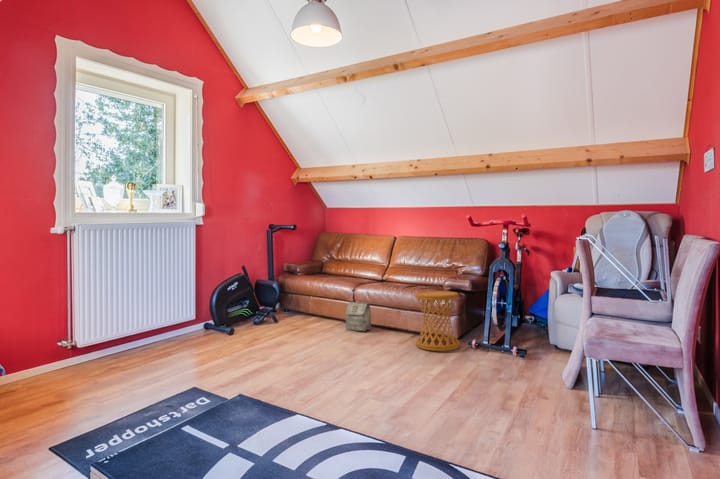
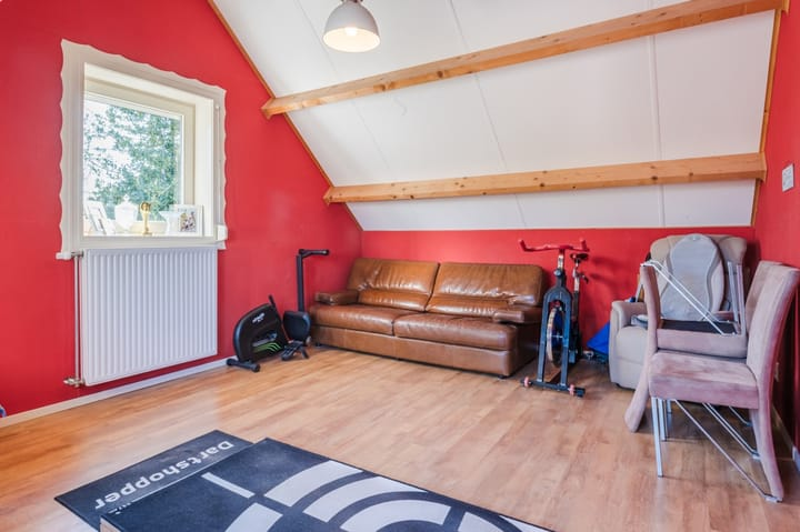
- bag [345,300,372,332]
- side table [414,290,461,352]
